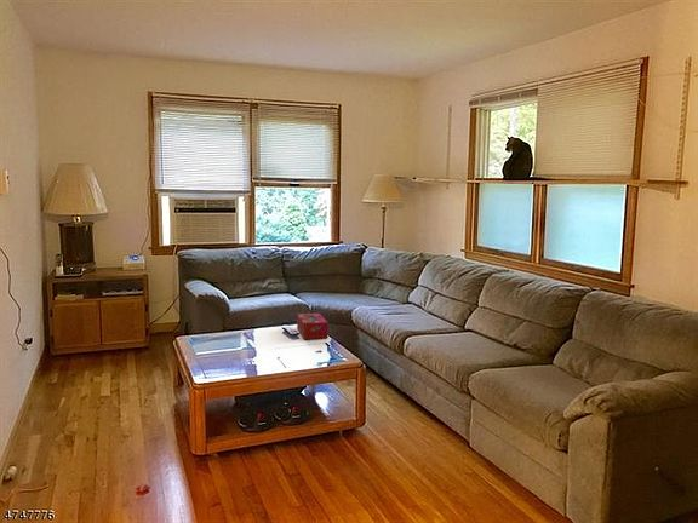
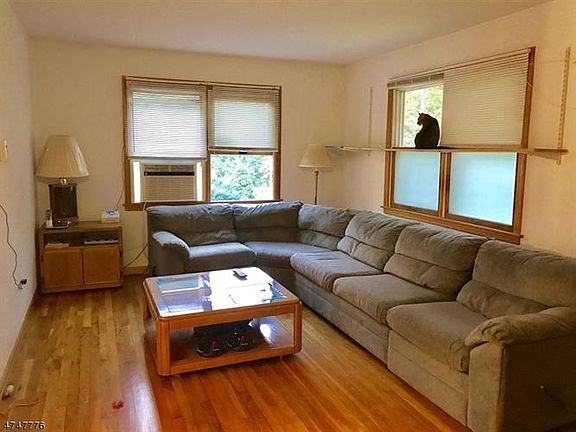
- tissue box [296,312,330,340]
